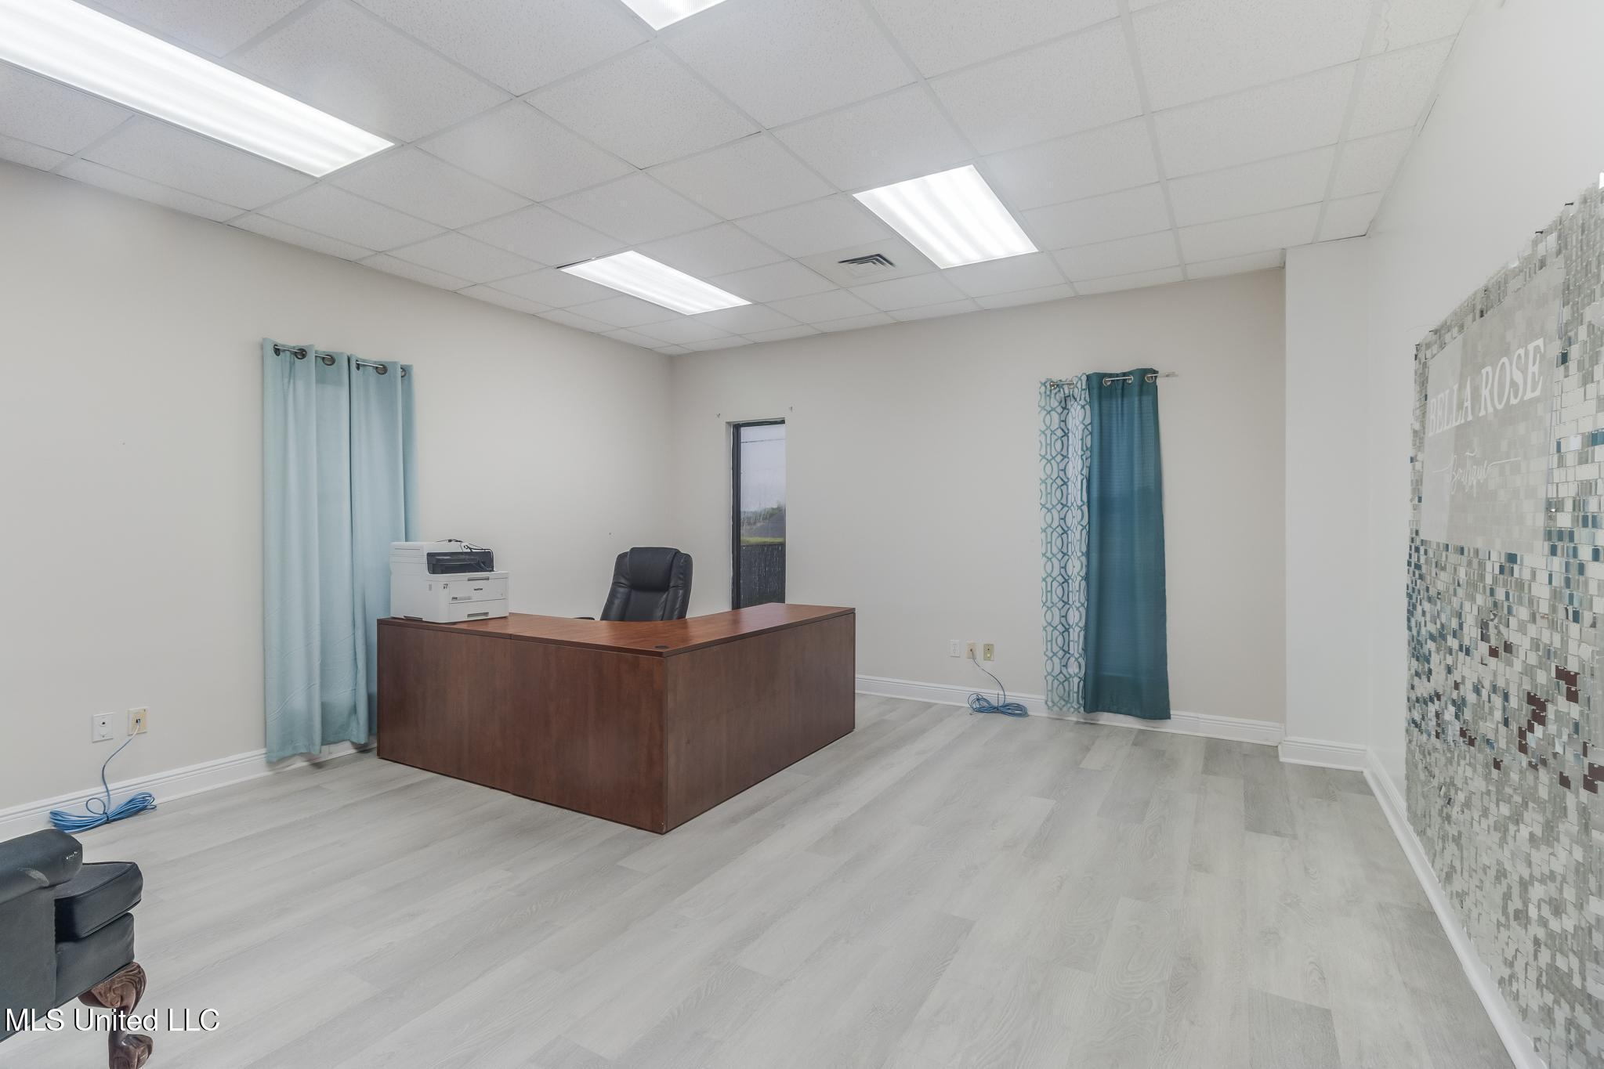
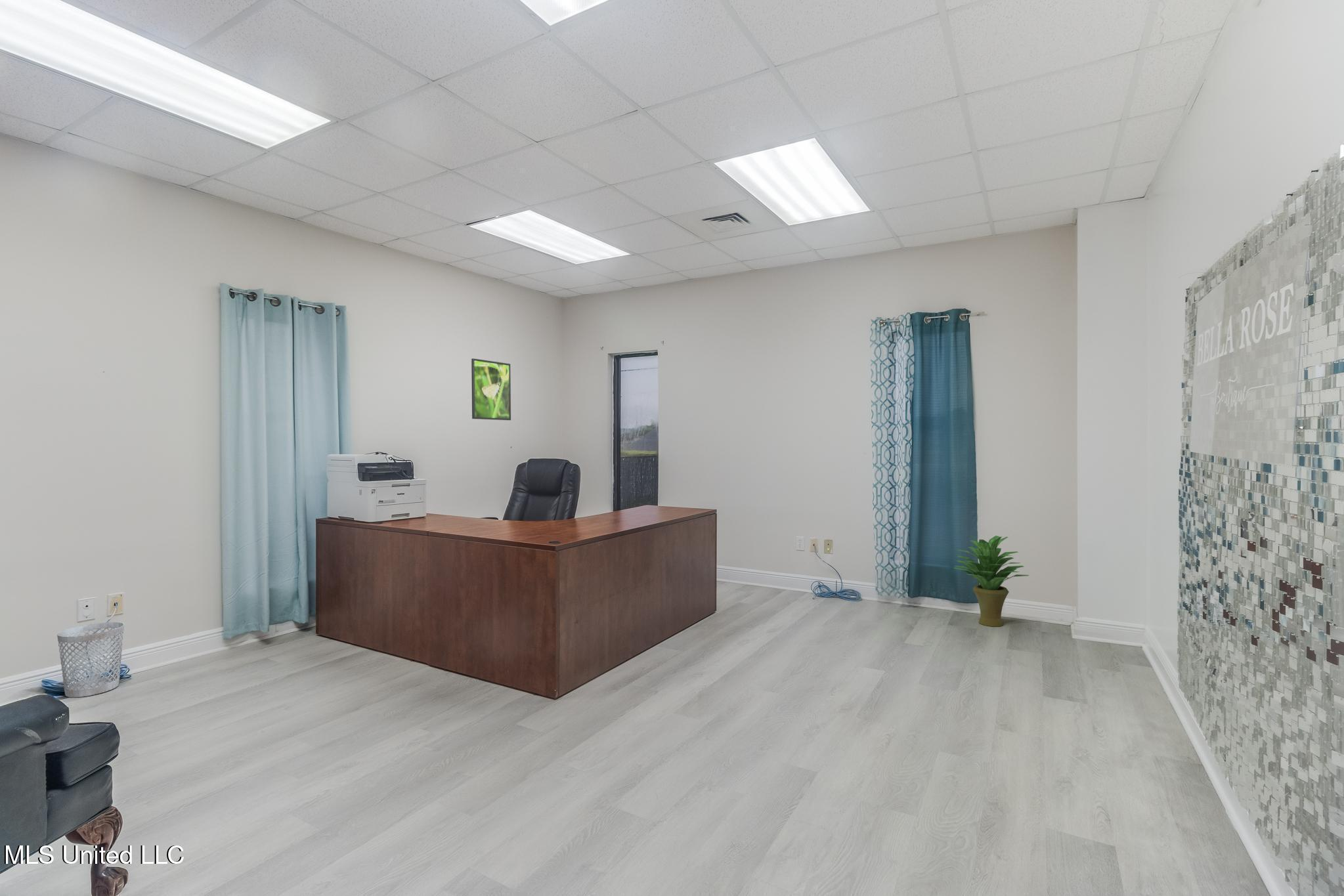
+ potted plant [953,534,1030,628]
+ wastebasket [56,622,125,698]
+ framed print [471,358,511,421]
